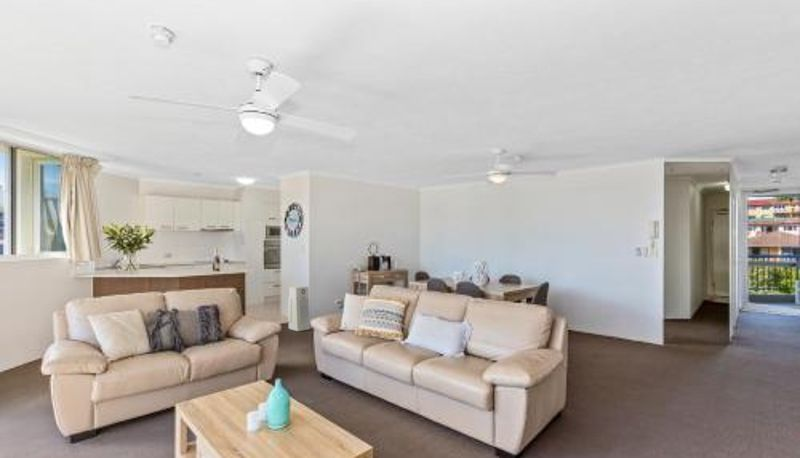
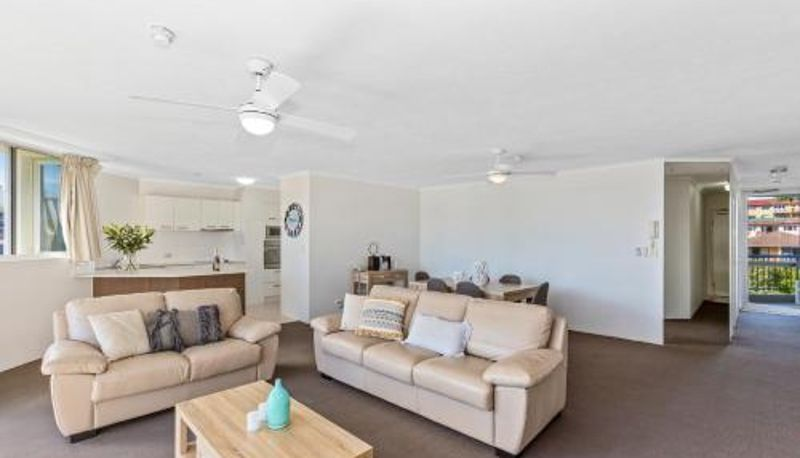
- air purifier [287,285,311,332]
